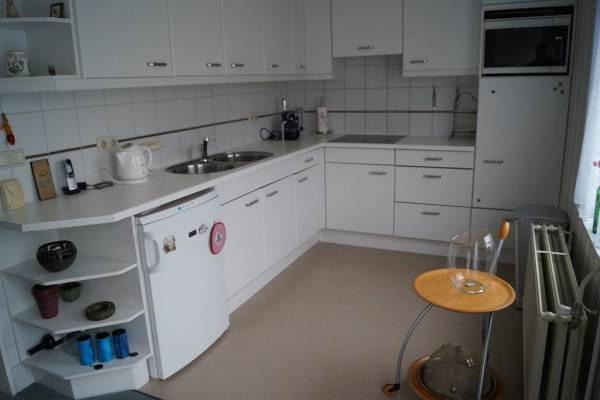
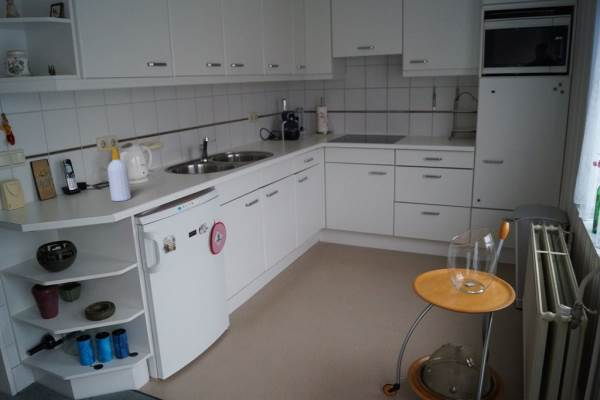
+ soap bottle [102,147,132,202]
